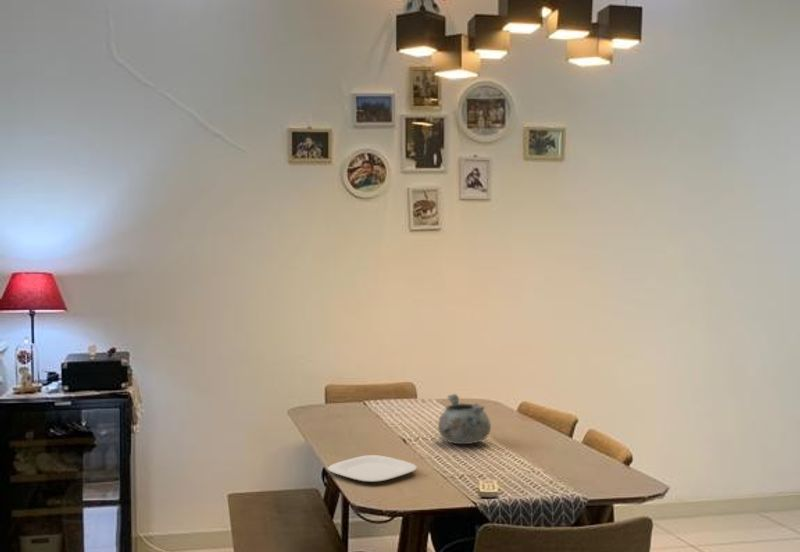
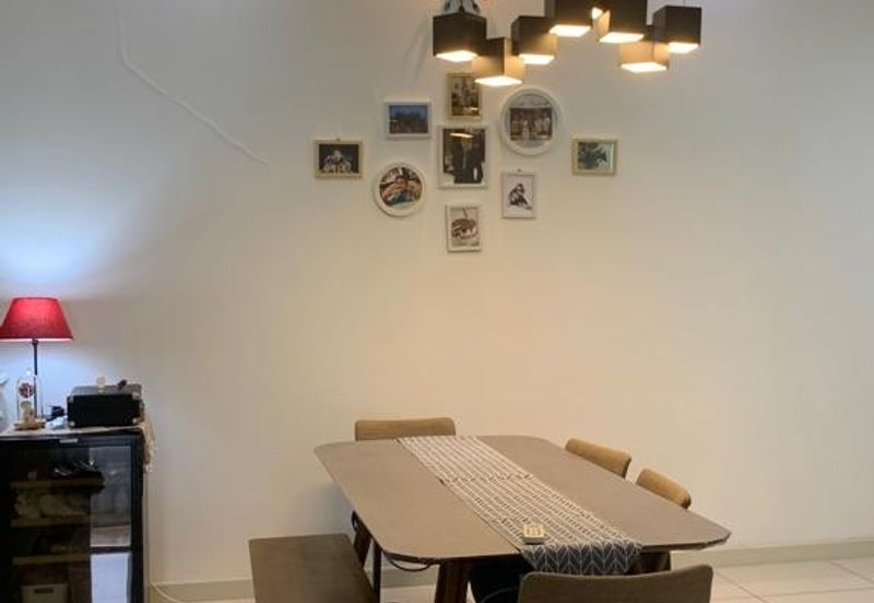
- plate [326,454,419,483]
- decorative bowl [437,393,492,445]
